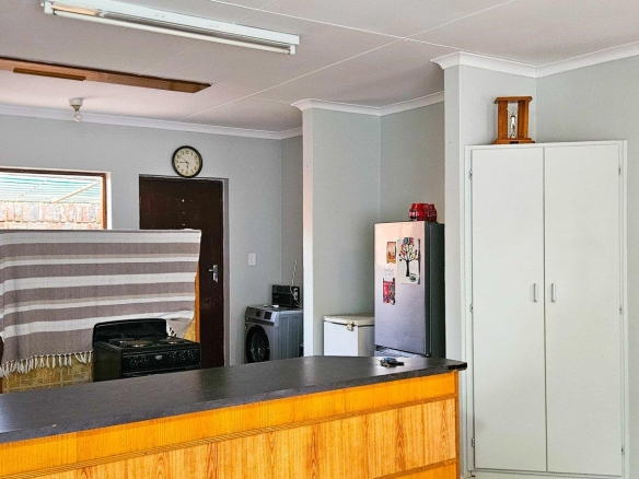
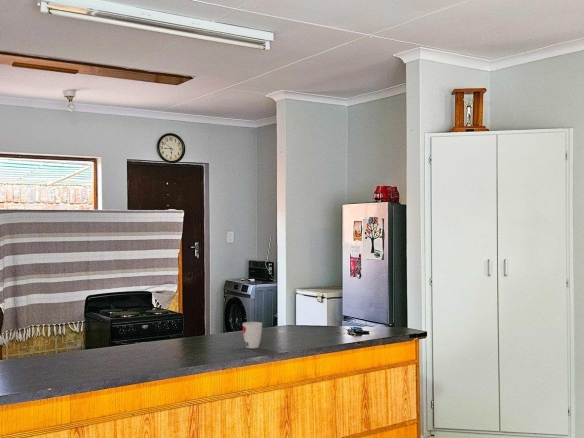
+ cup [242,321,263,349]
